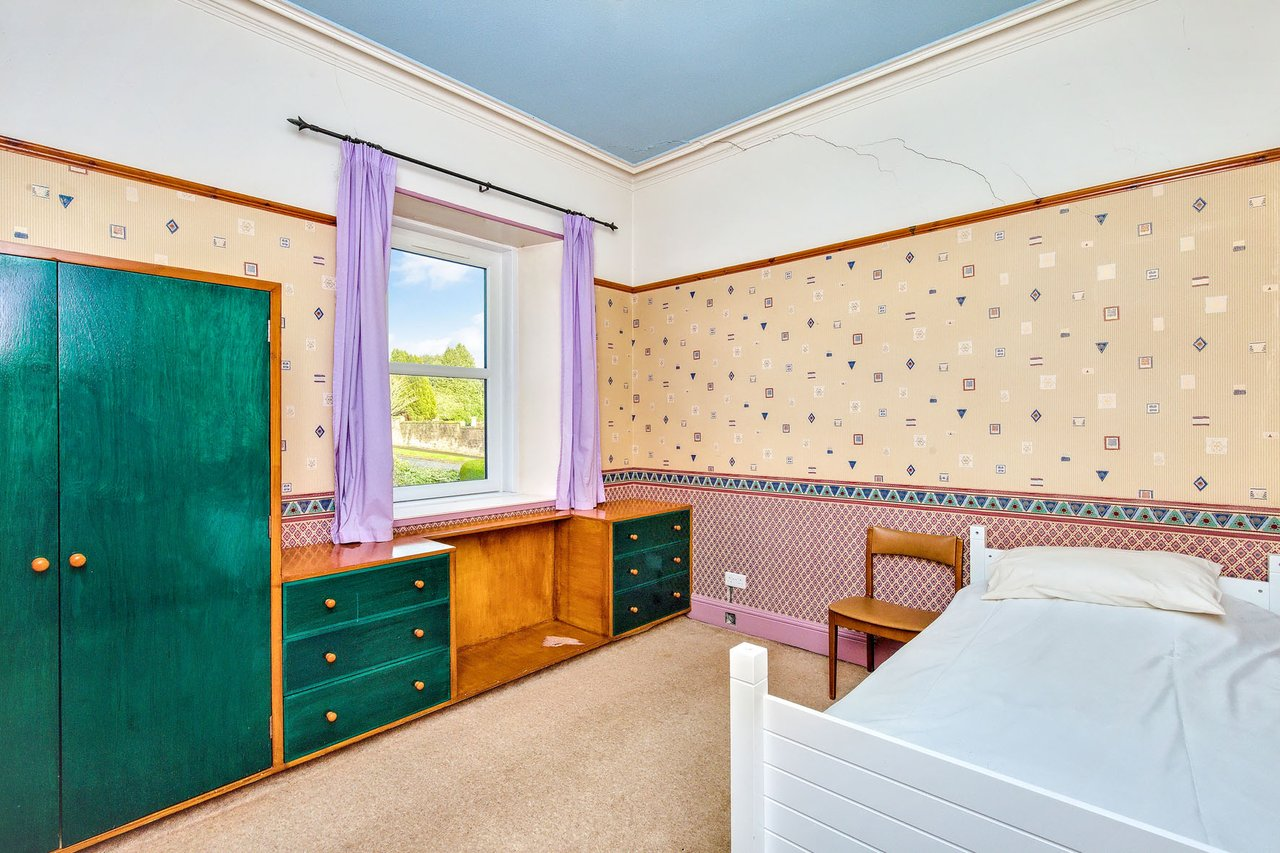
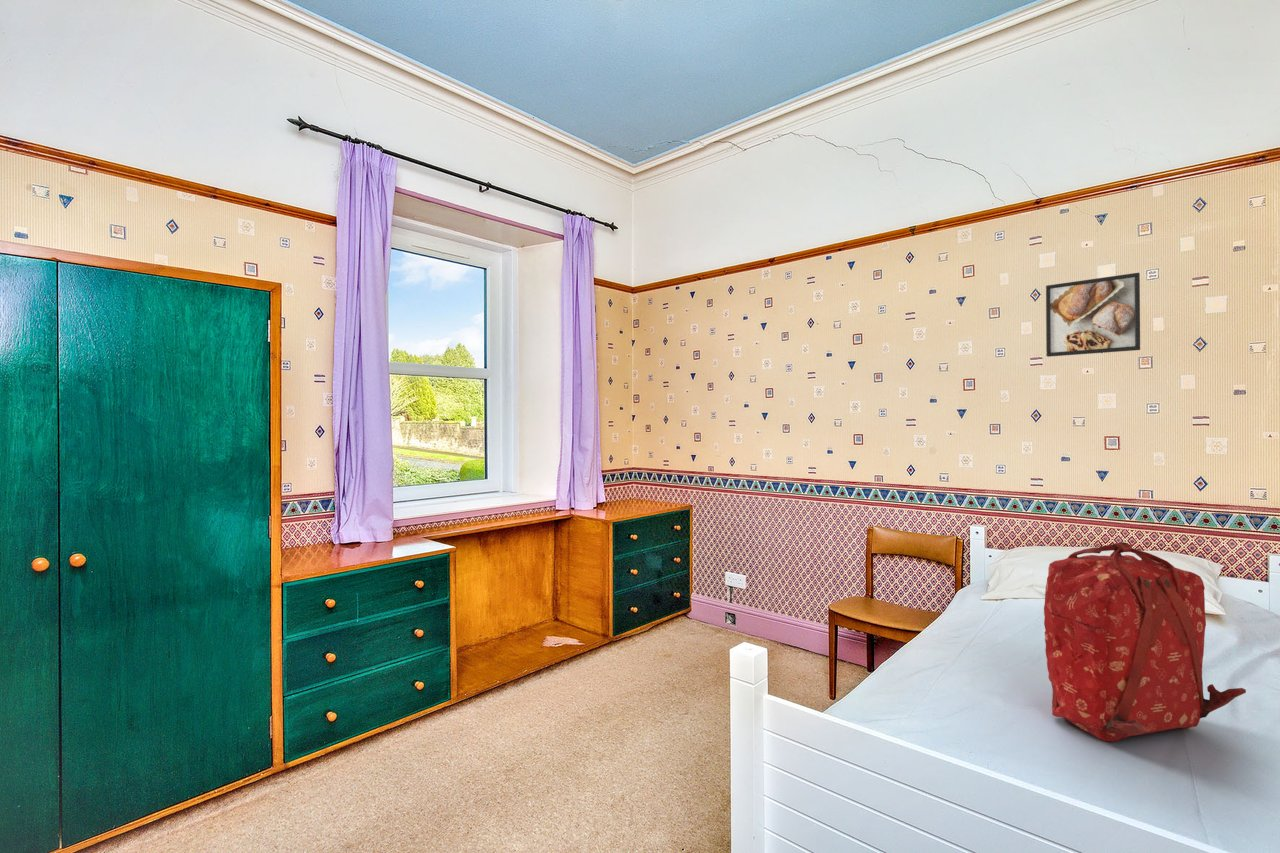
+ backpack [1043,541,1247,742]
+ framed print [1045,272,1141,358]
